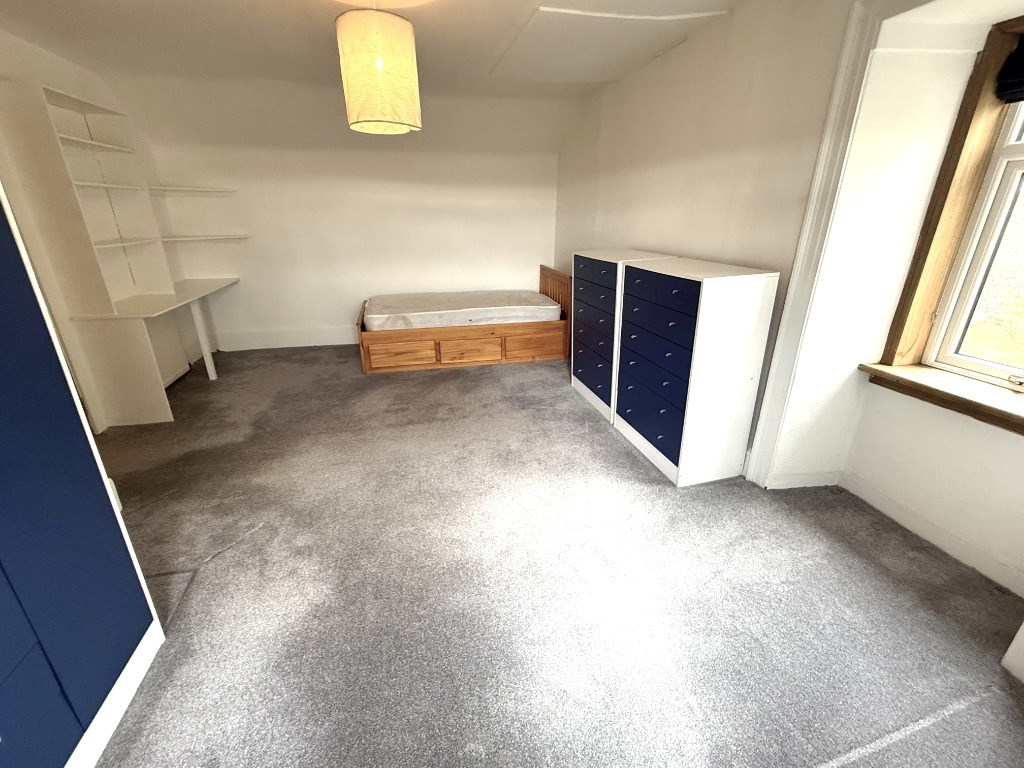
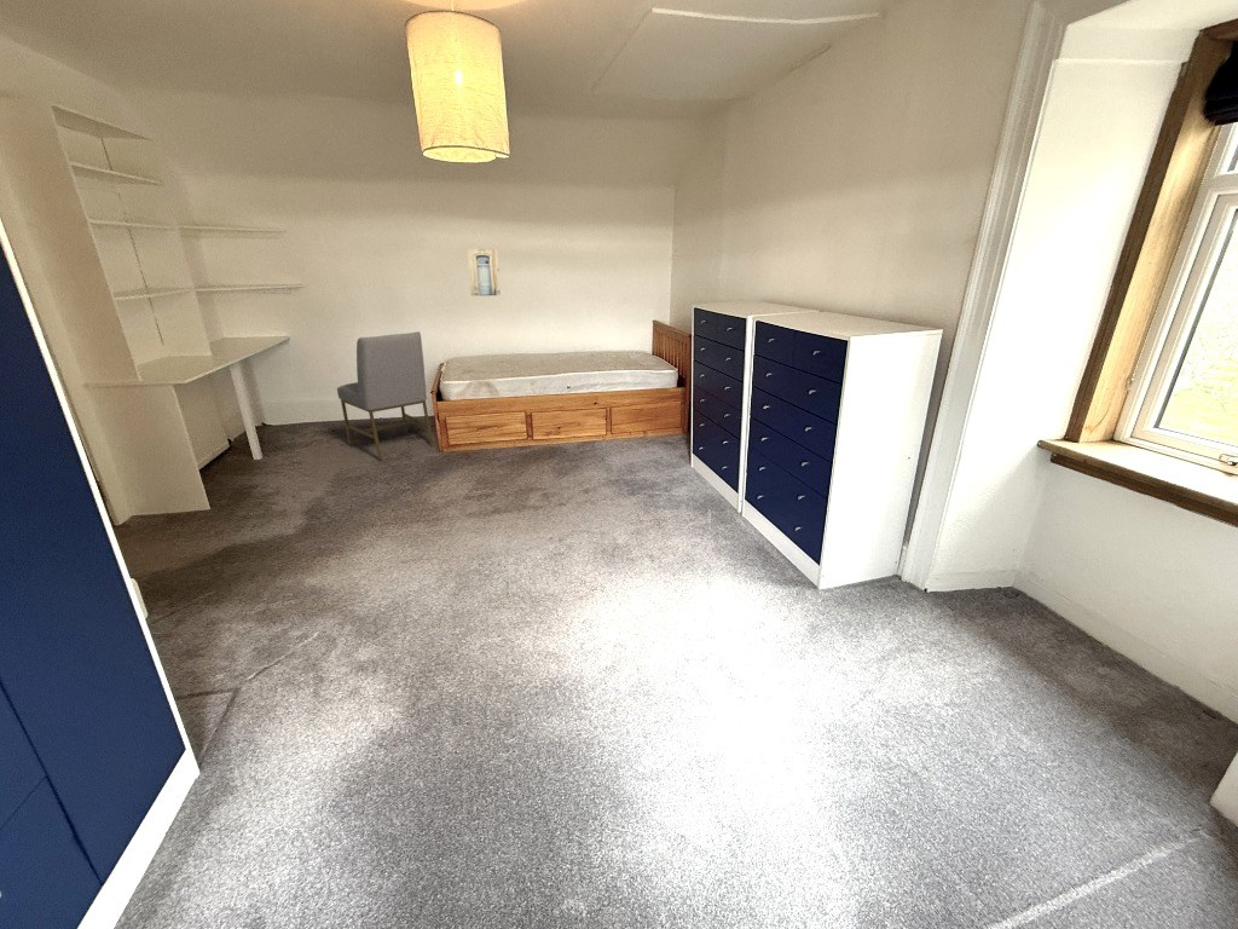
+ chair [336,330,434,461]
+ wall art [465,248,502,296]
